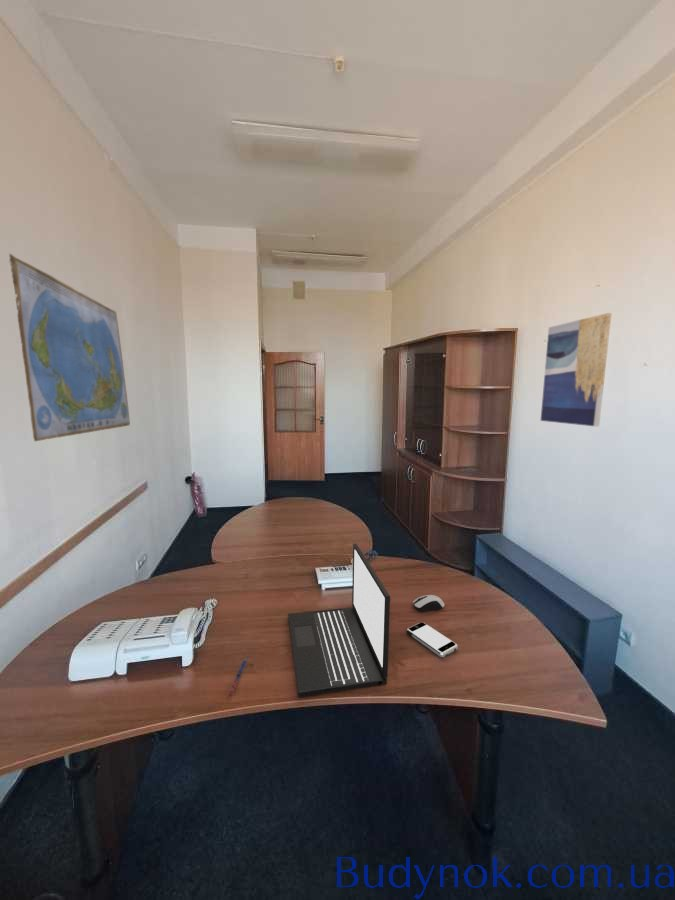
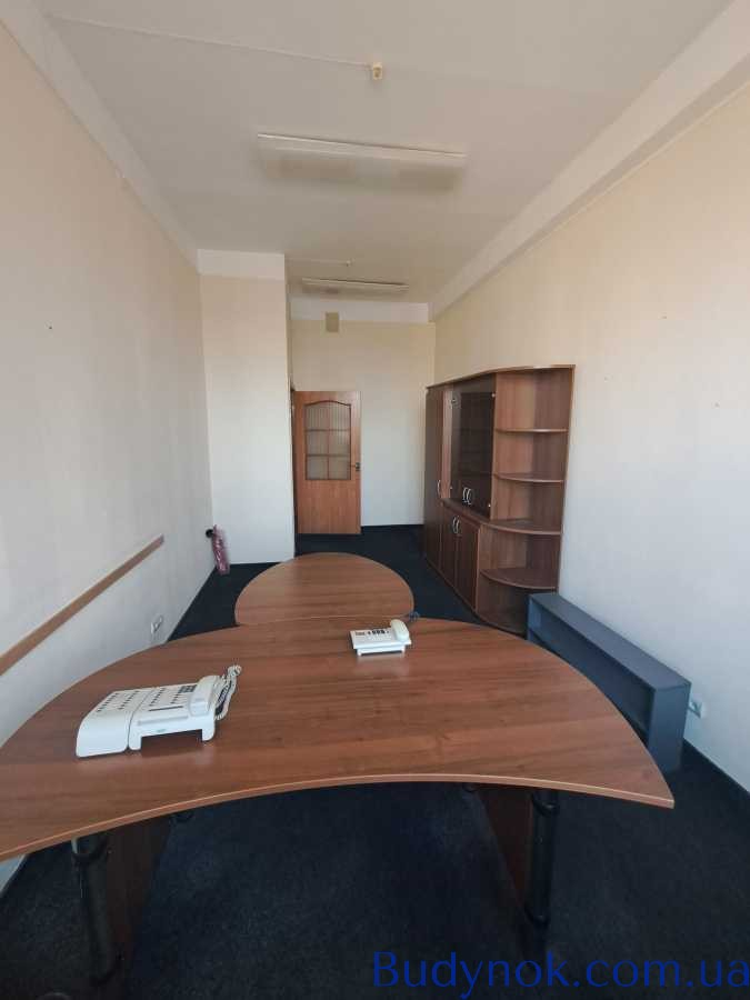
- world map [8,252,131,442]
- wall art [540,312,613,427]
- smartphone [406,621,459,658]
- pen [227,657,249,697]
- laptop [287,543,391,698]
- computer mouse [412,594,445,612]
